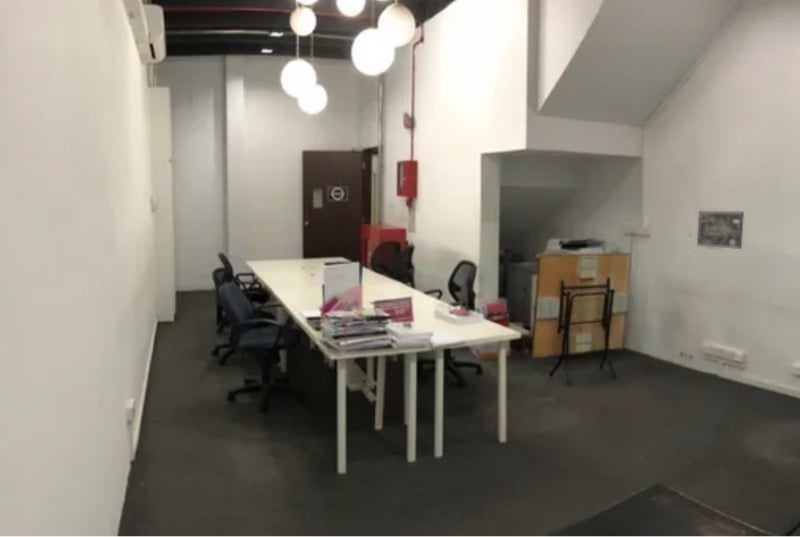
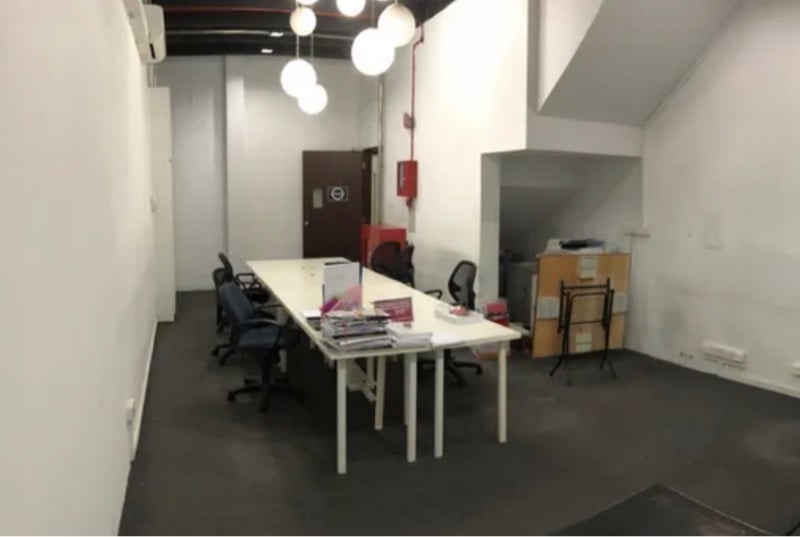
- wall art [696,210,745,250]
